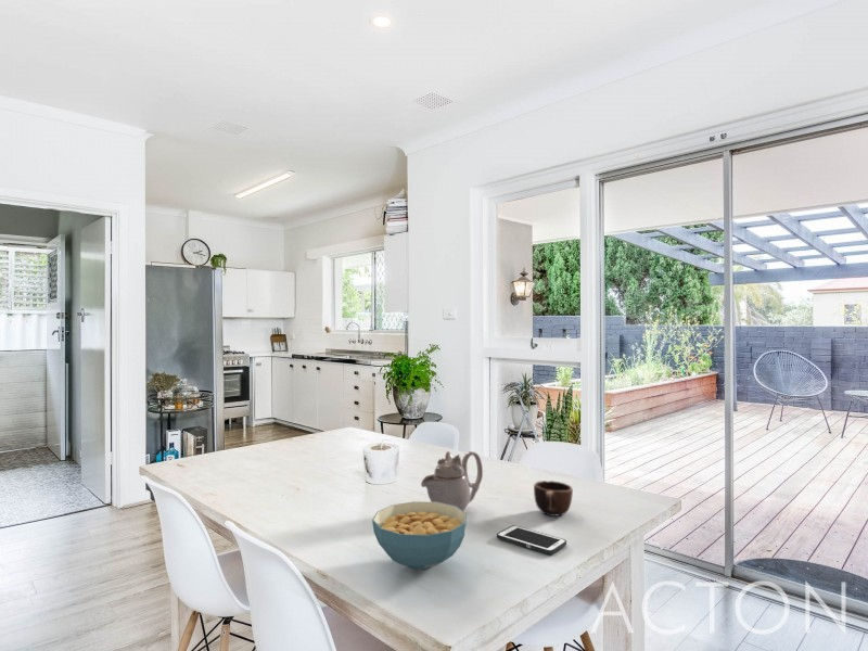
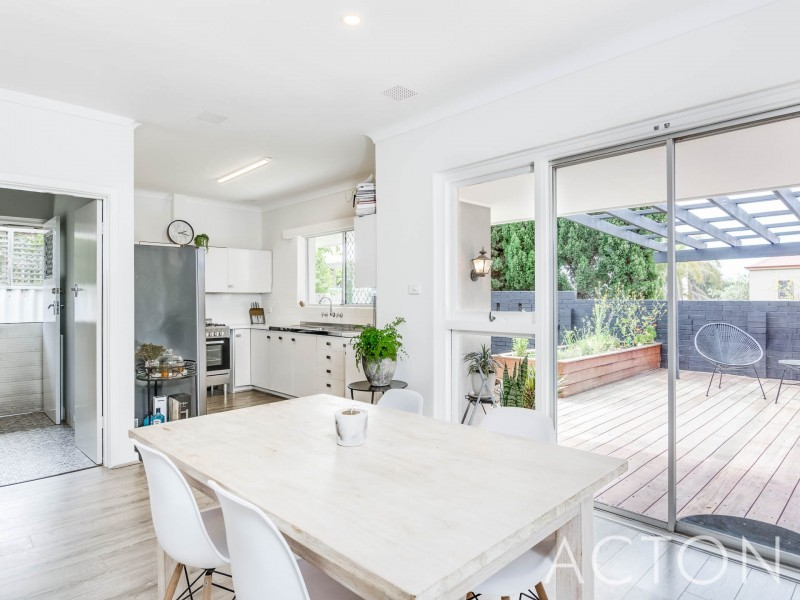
- mug [533,480,574,518]
- teapot [420,450,484,512]
- cereal bowl [371,500,468,571]
- cell phone [496,524,567,556]
